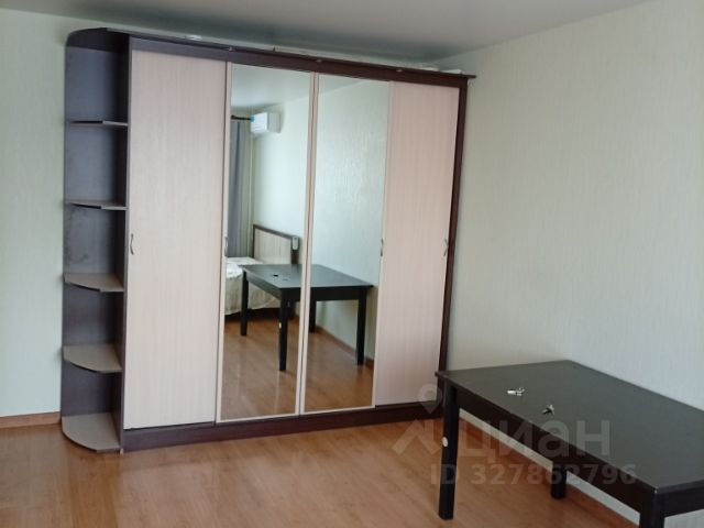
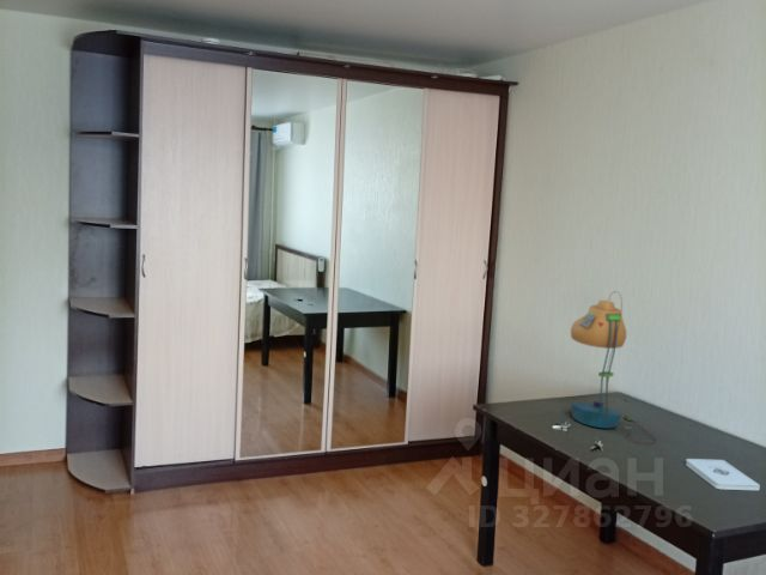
+ notepad [685,458,761,491]
+ desk lamp [570,290,657,444]
